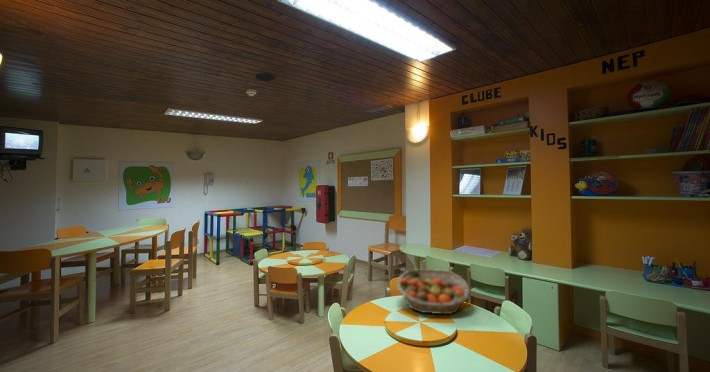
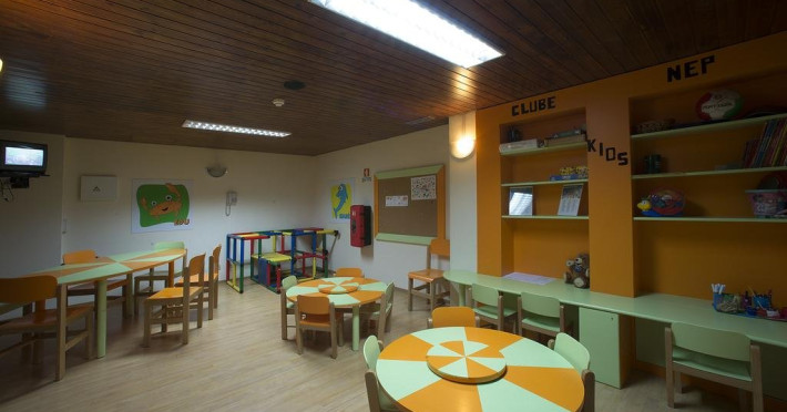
- fruit basket [396,268,471,315]
